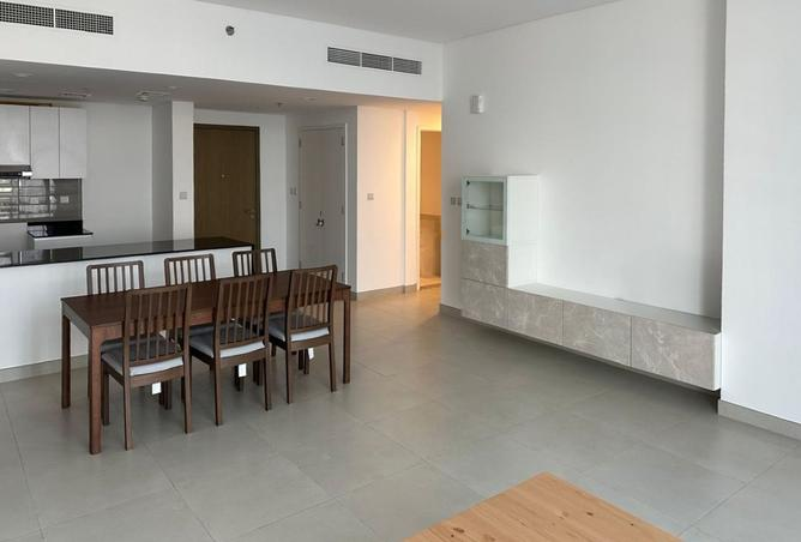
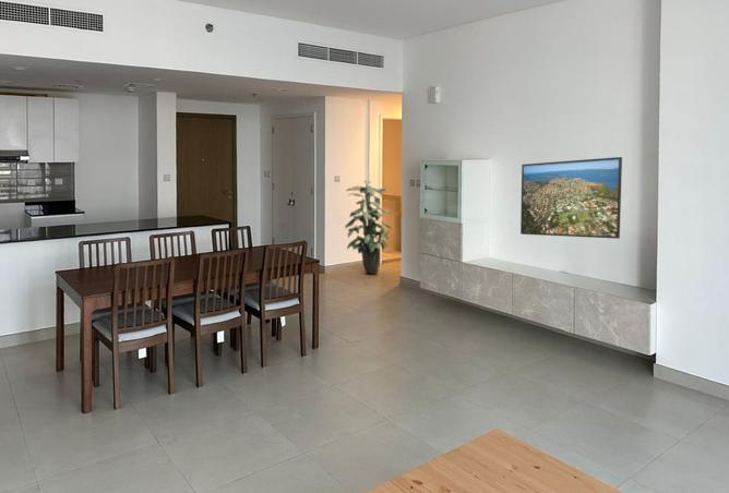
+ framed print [519,156,623,240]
+ indoor plant [344,179,393,274]
